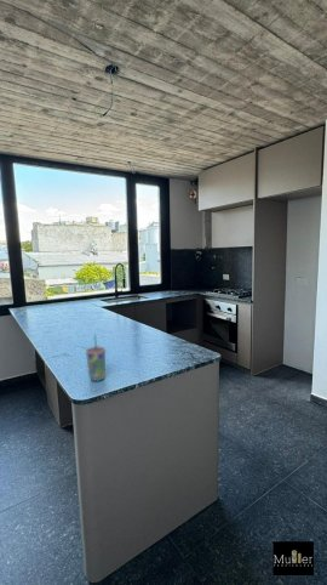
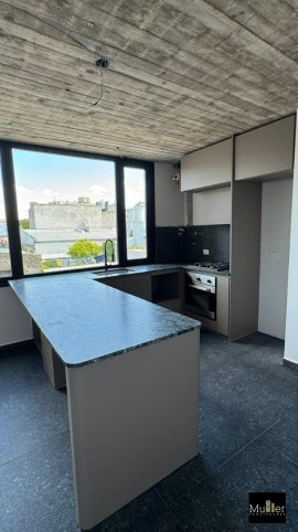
- cup [85,334,107,382]
